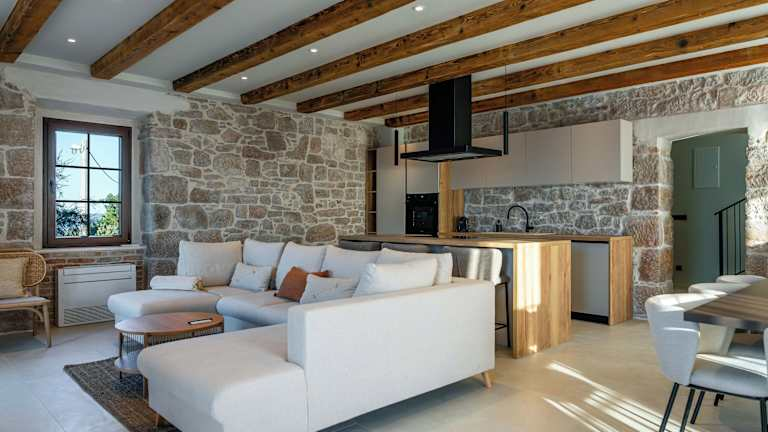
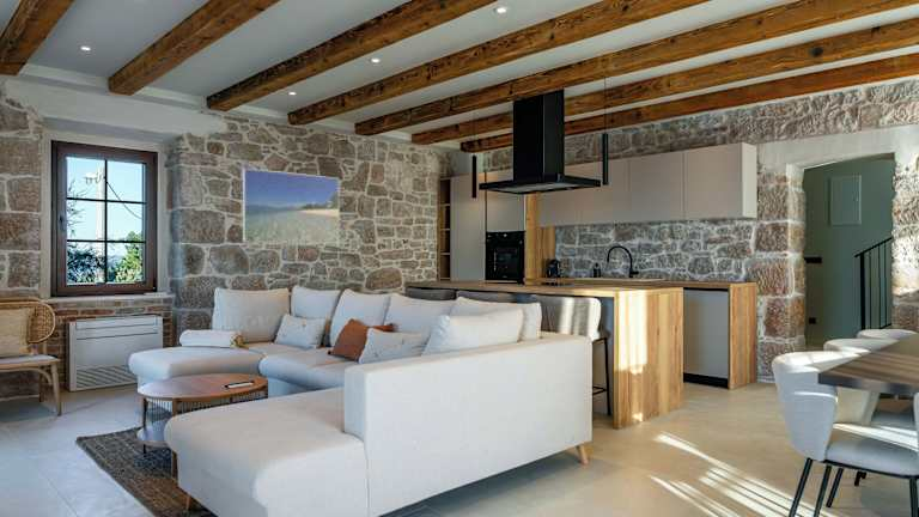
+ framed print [242,168,340,245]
